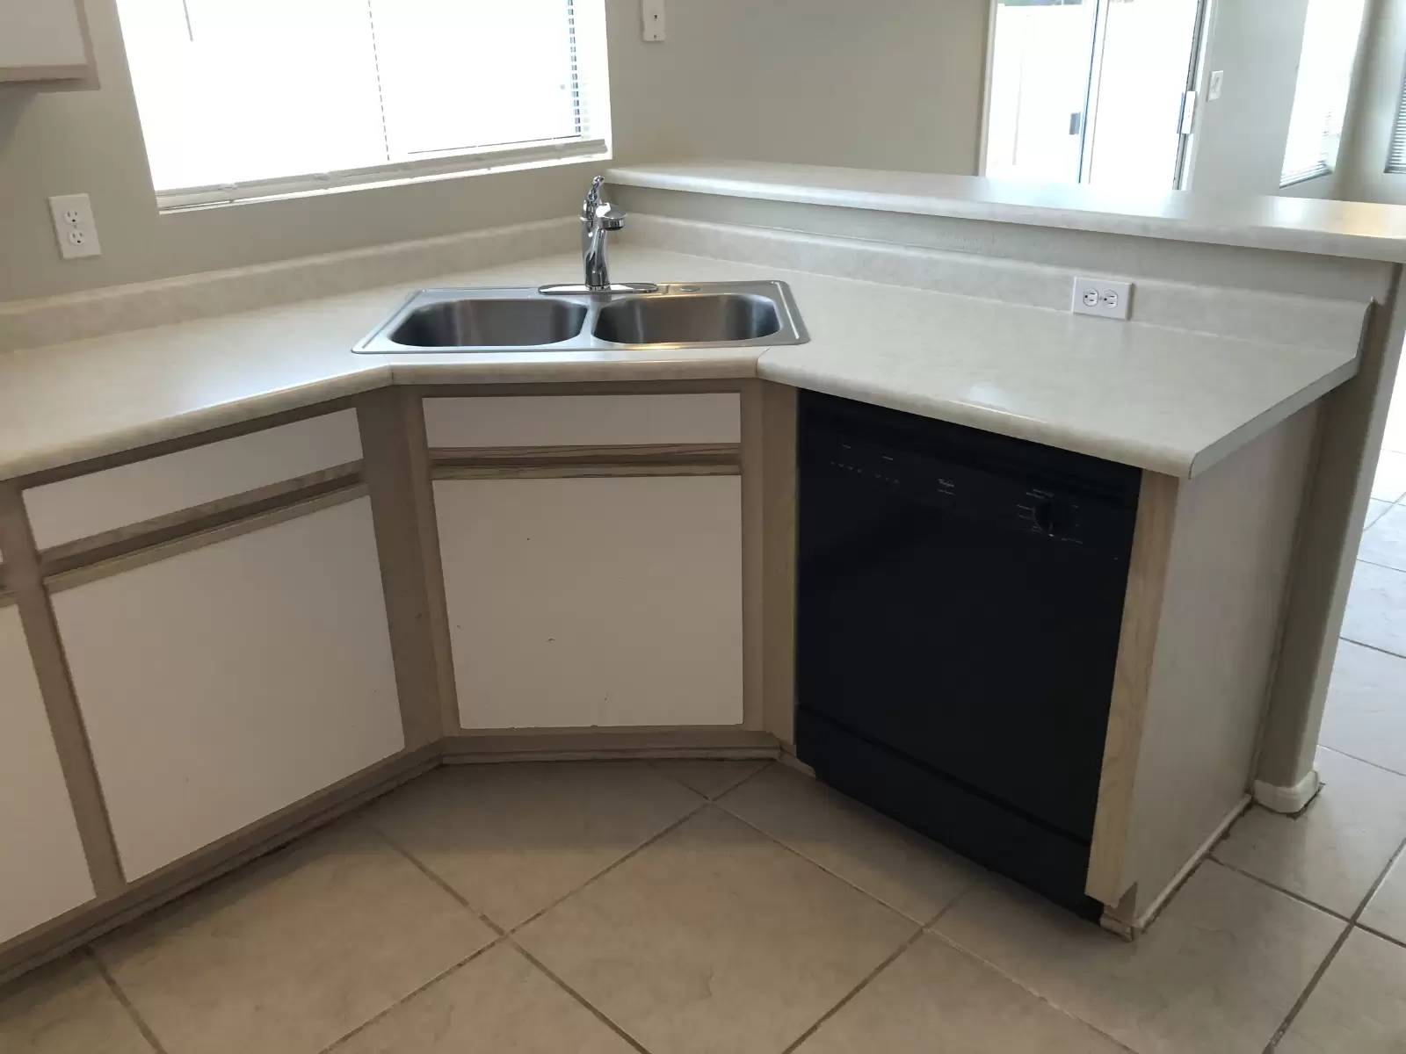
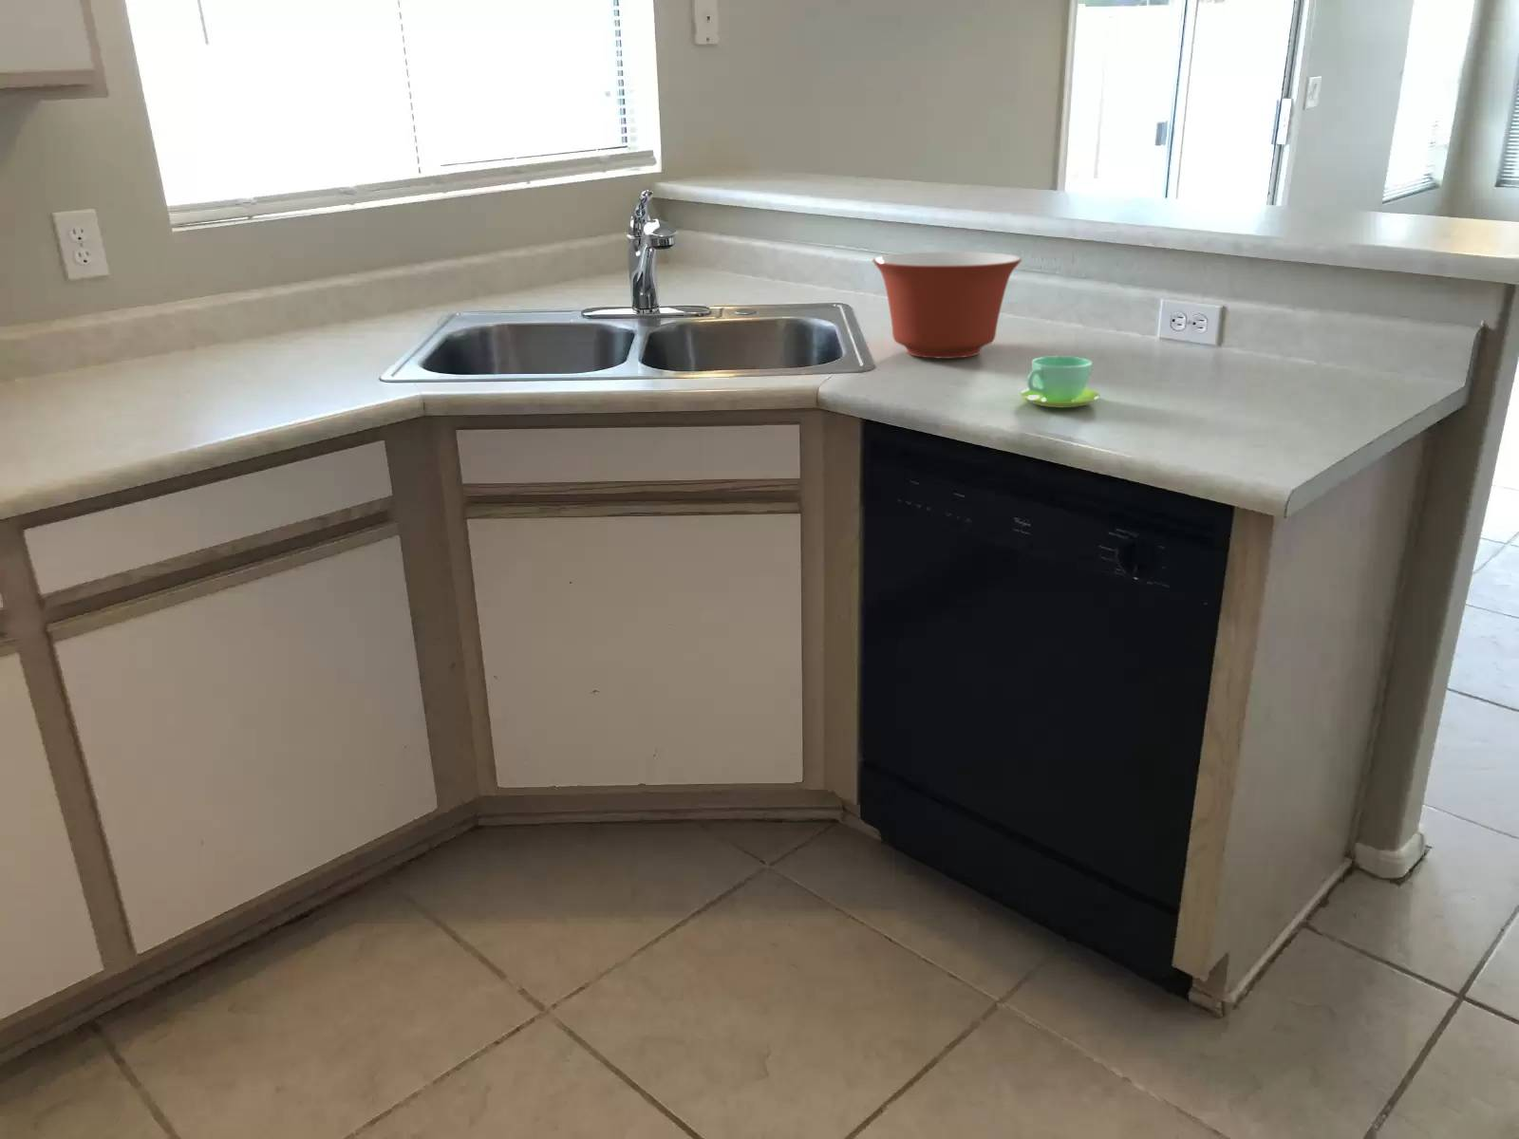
+ cup [1019,355,1100,408]
+ mixing bowl [872,250,1023,360]
